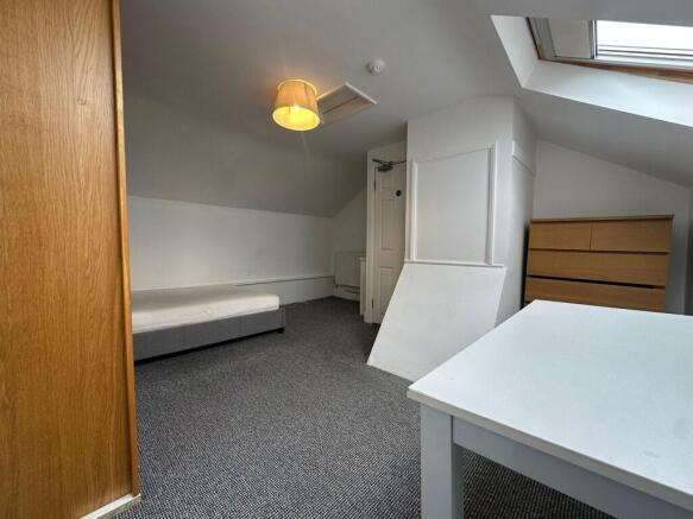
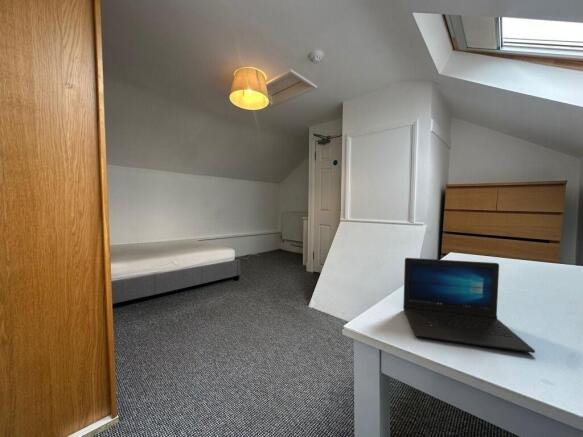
+ laptop [402,257,536,354]
